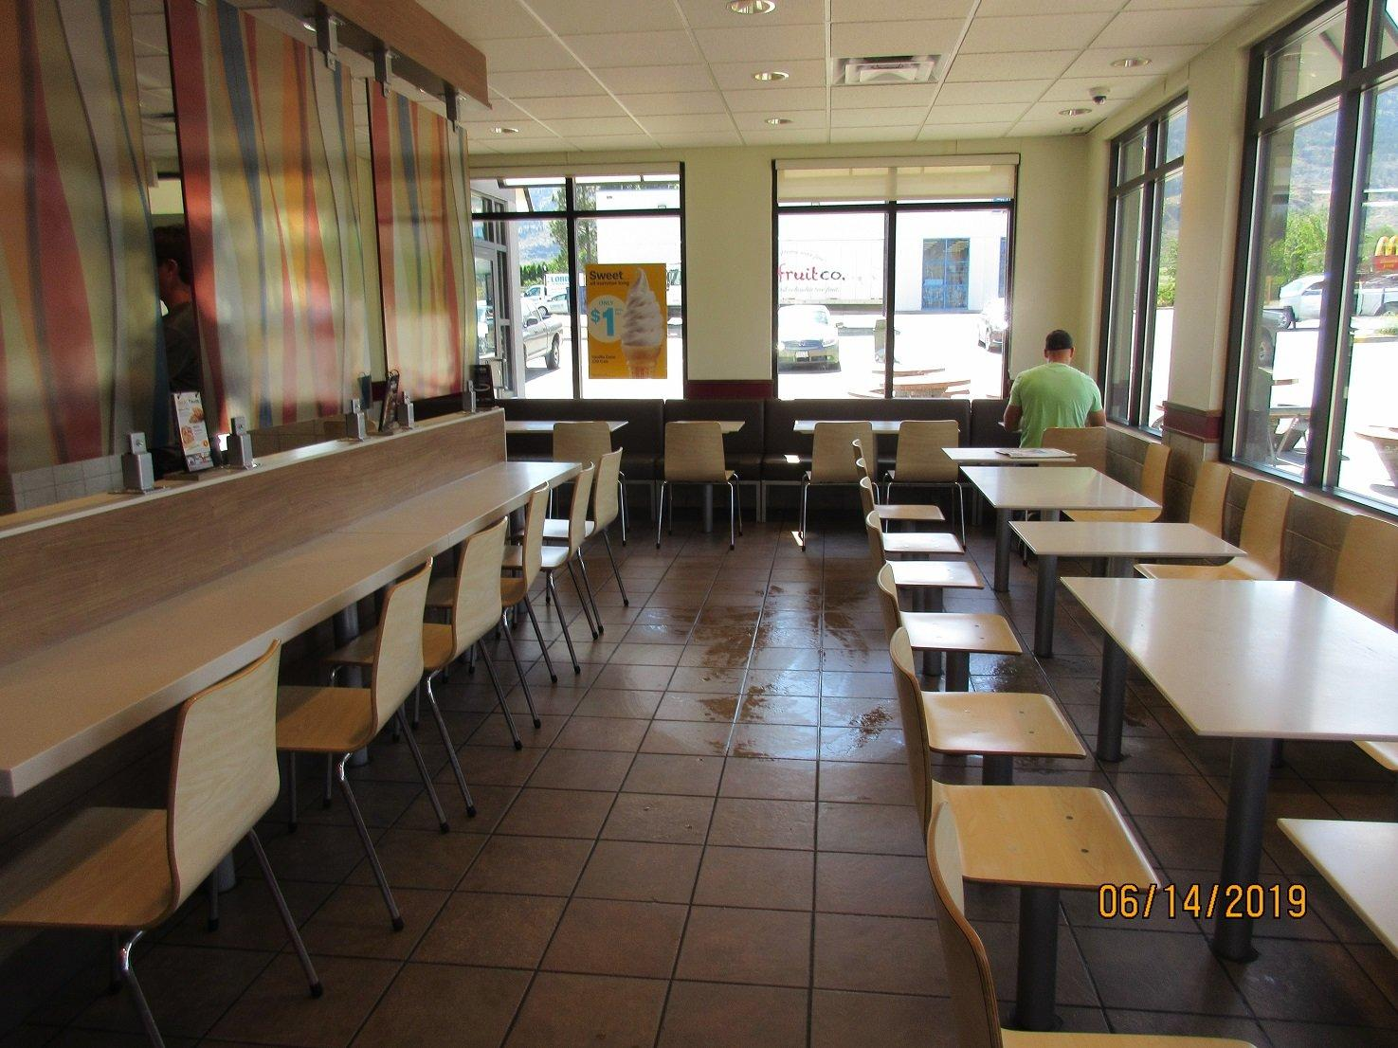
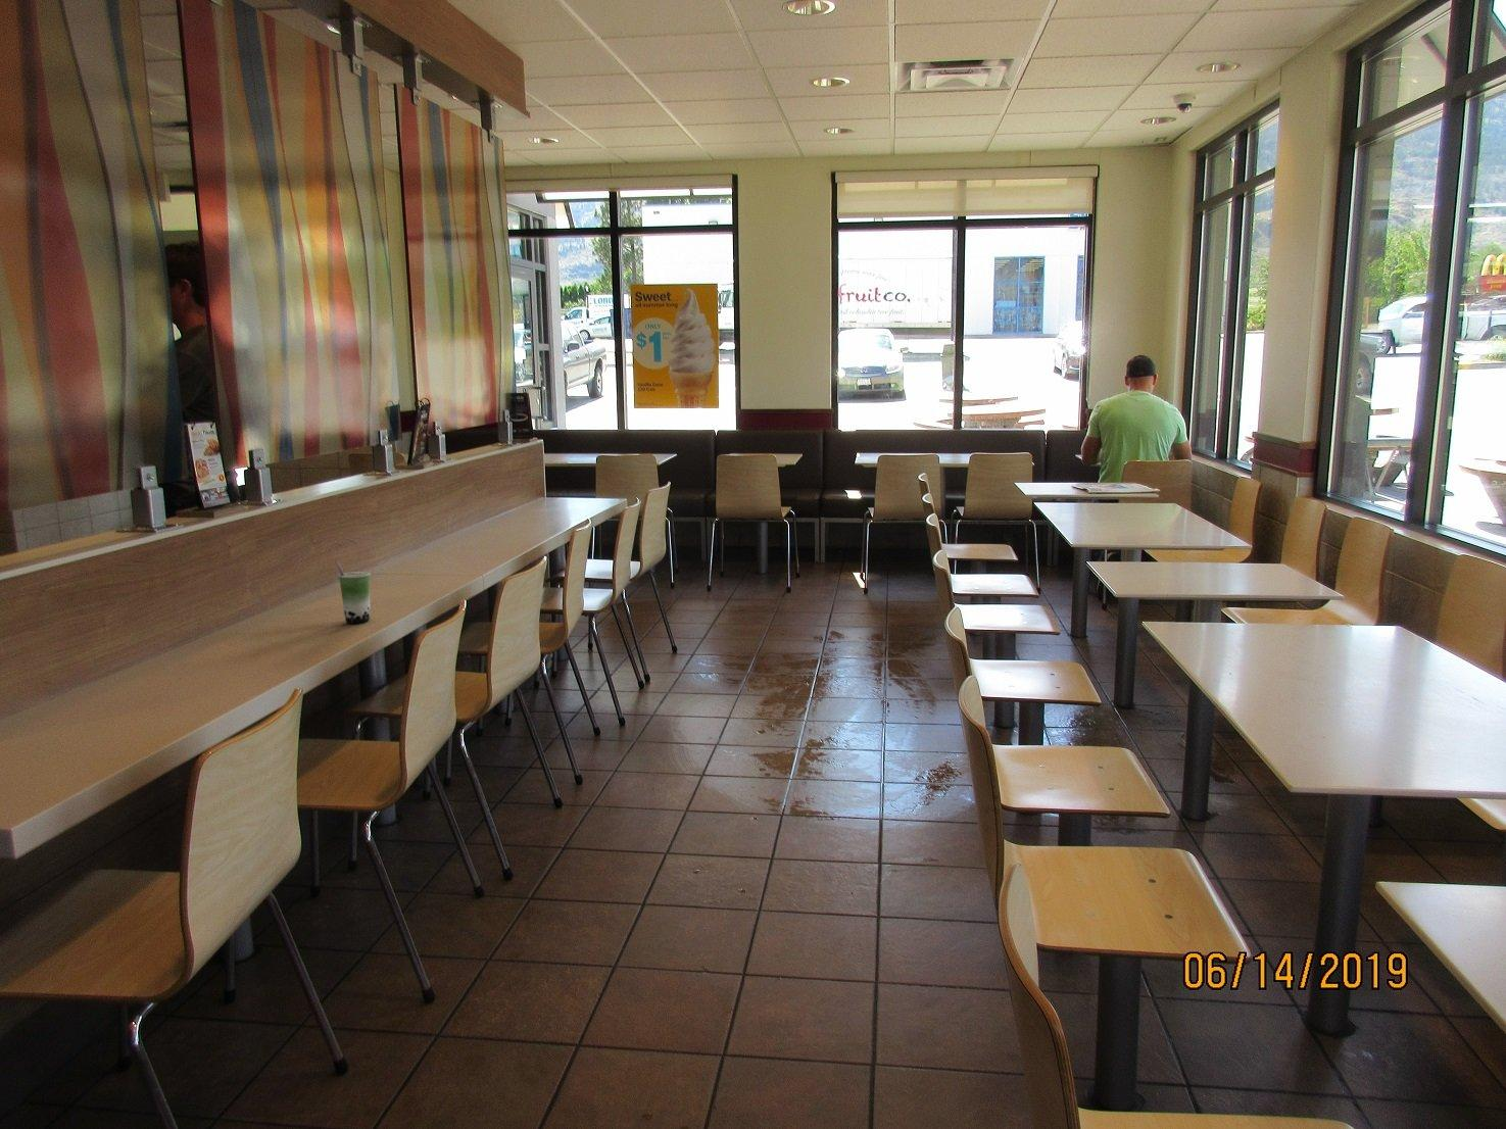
+ beverage cup [334,560,371,625]
